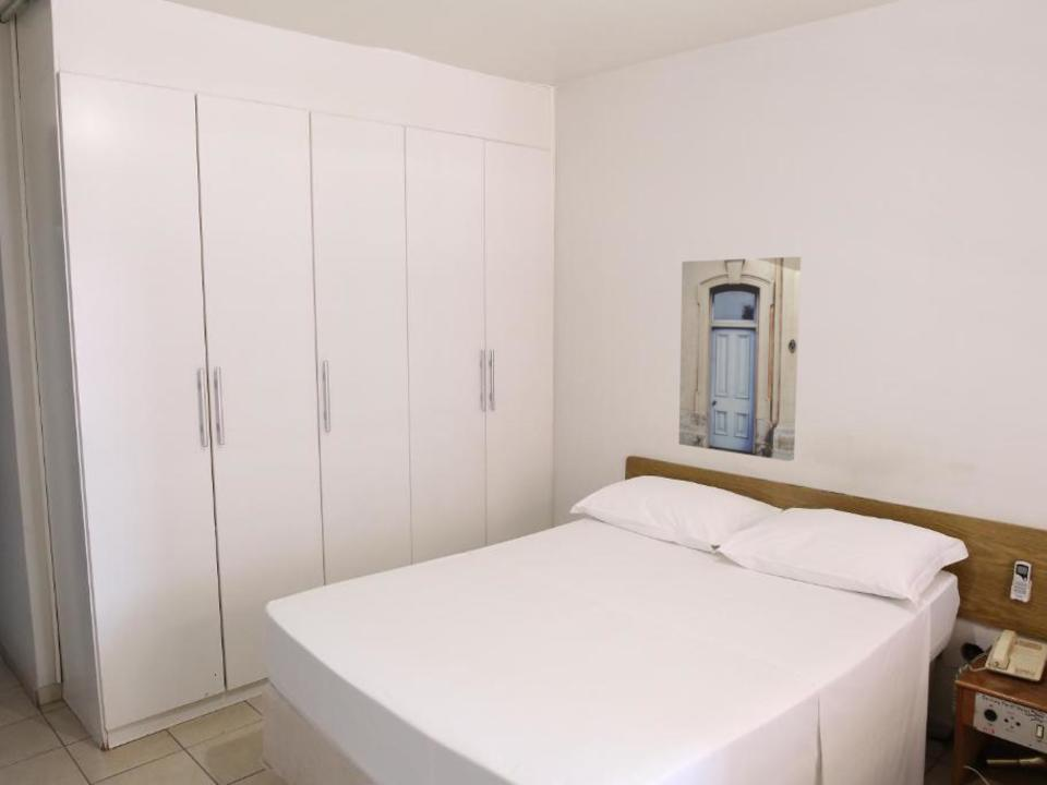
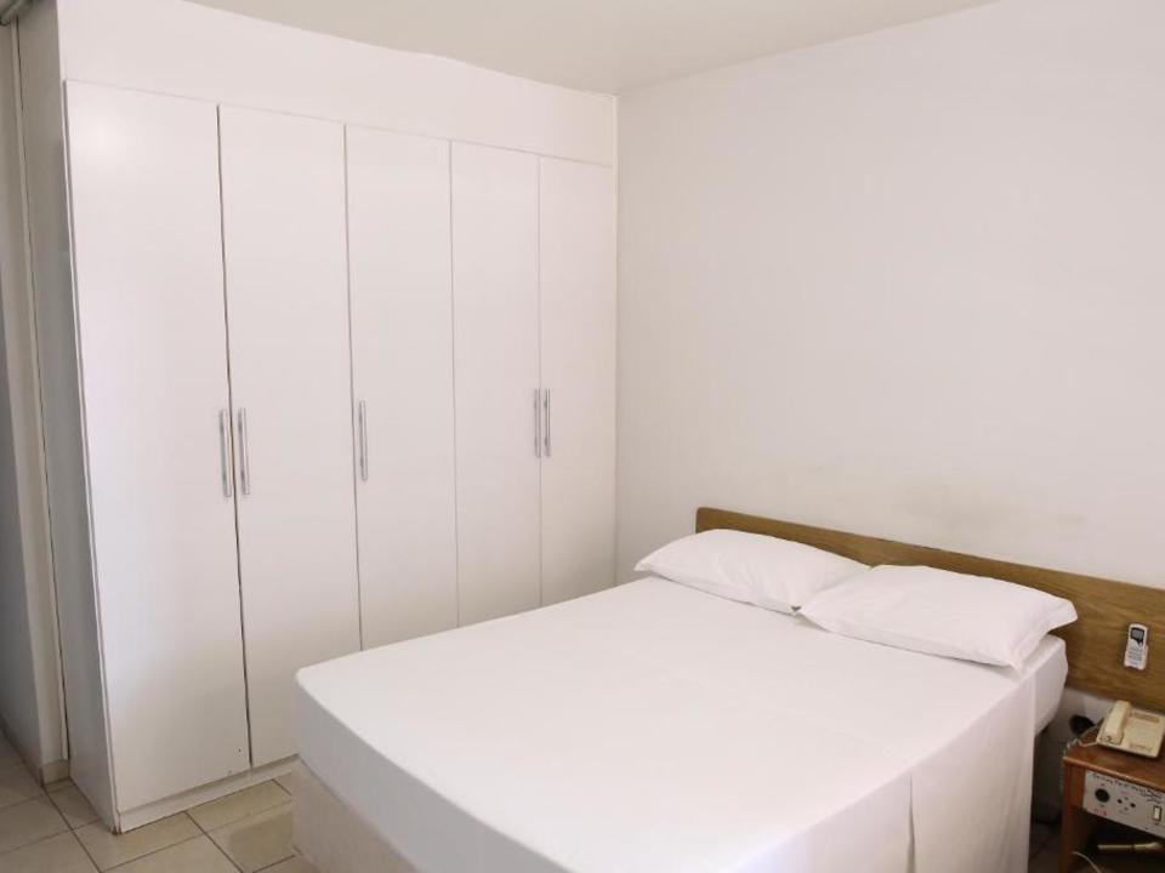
- wall art [678,256,802,462]
